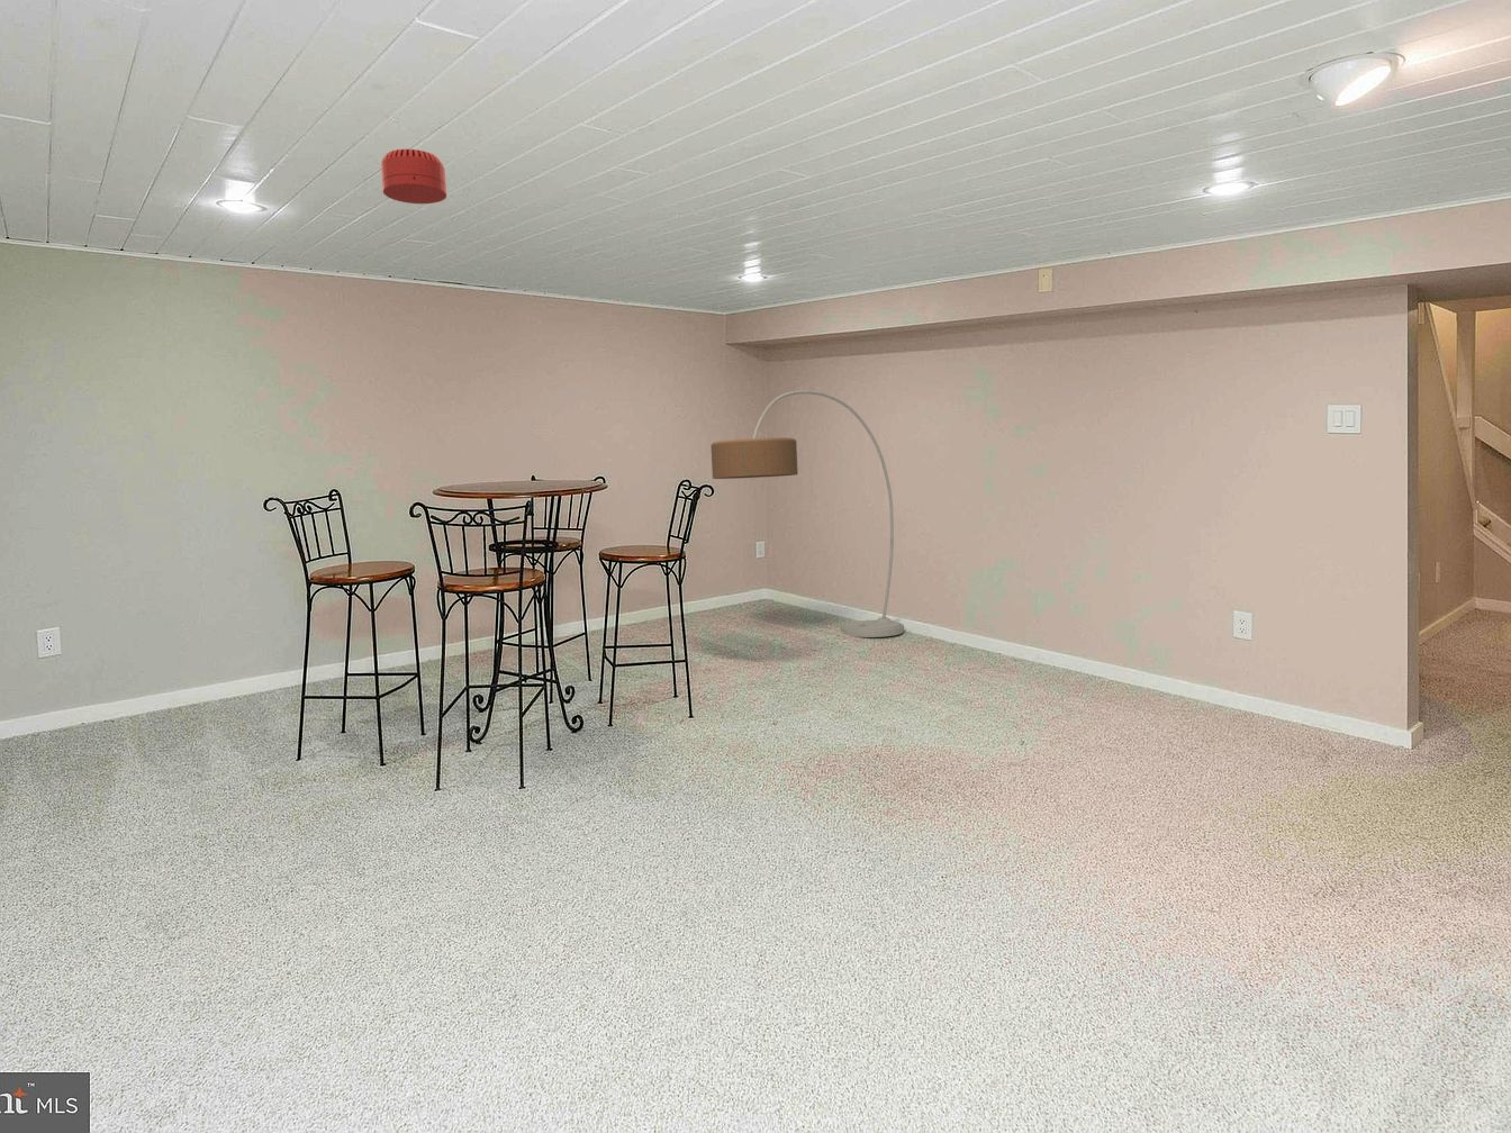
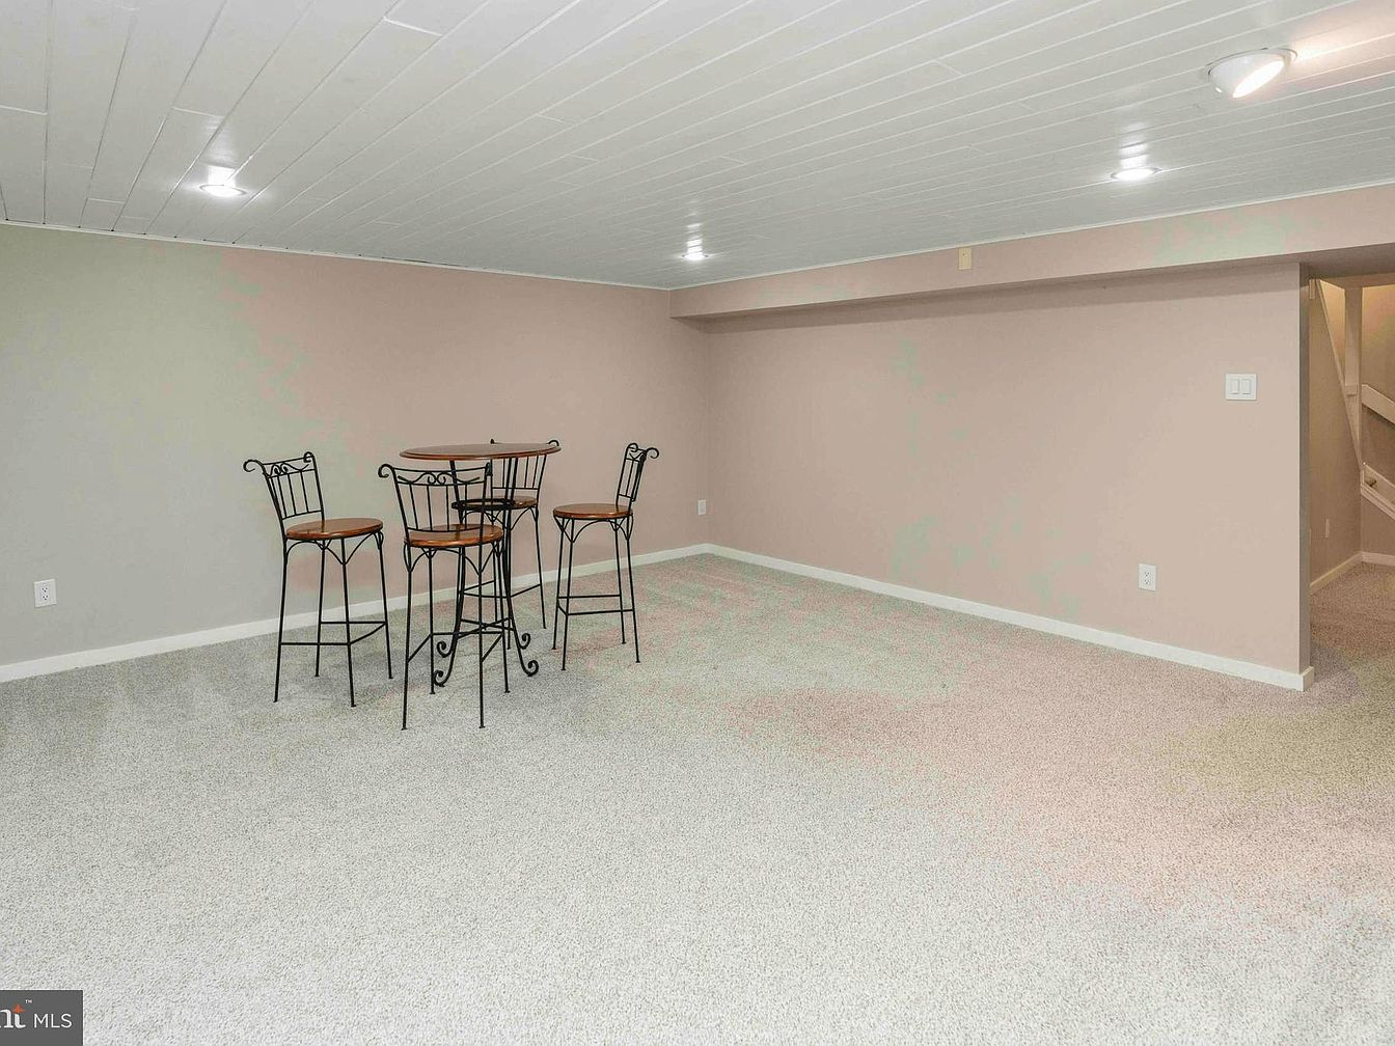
- smoke detector [380,149,447,205]
- floor lamp [709,389,905,638]
